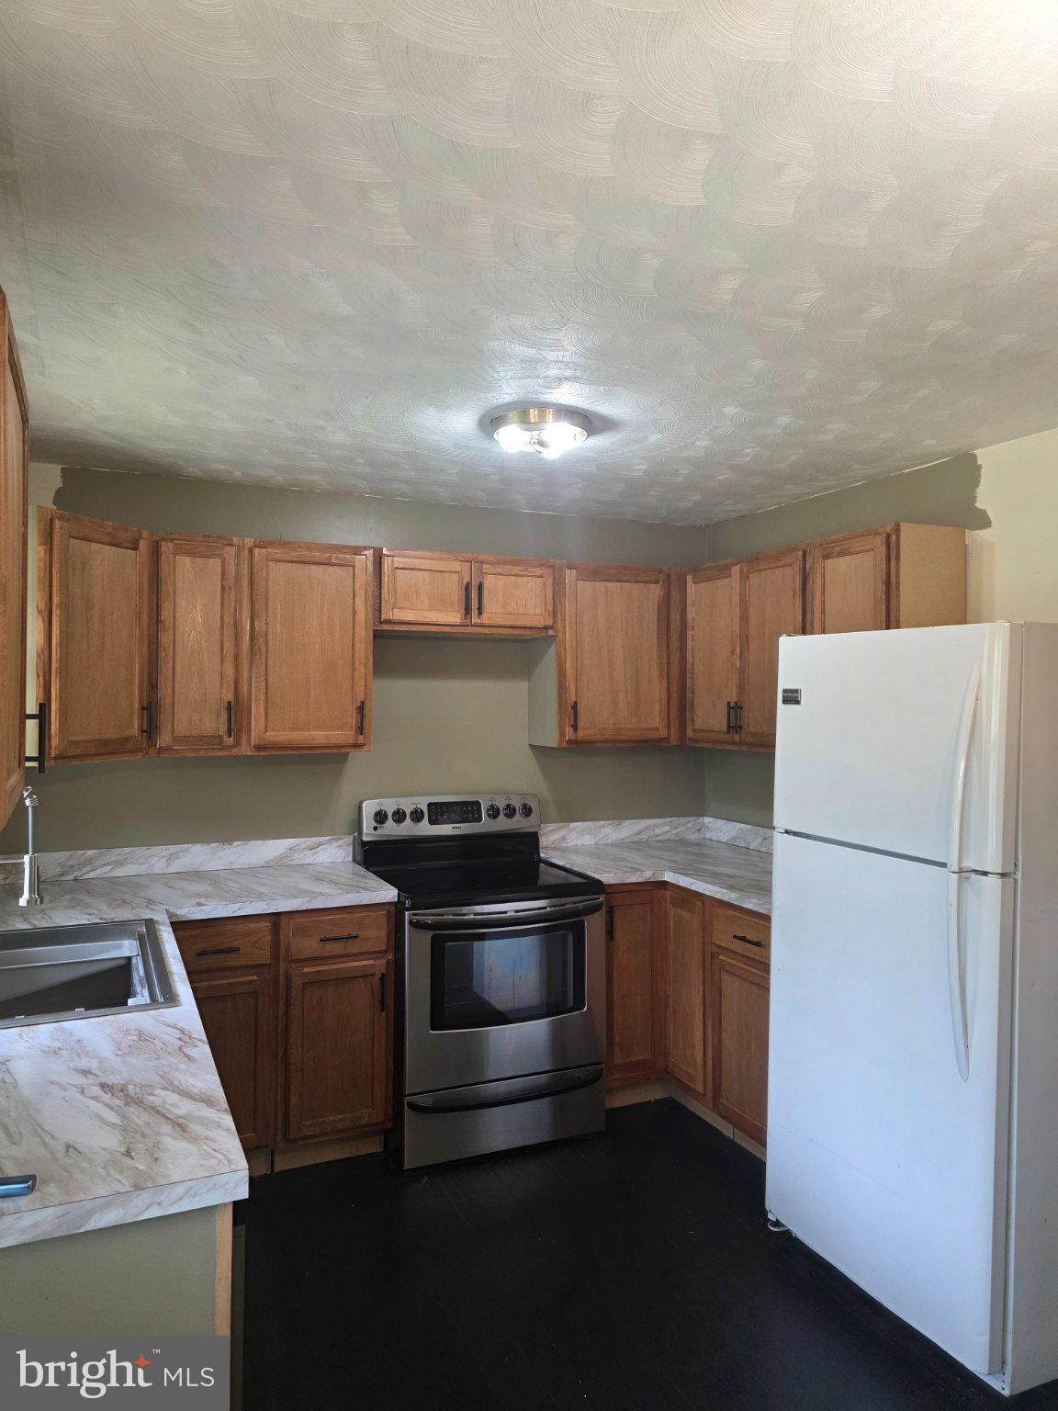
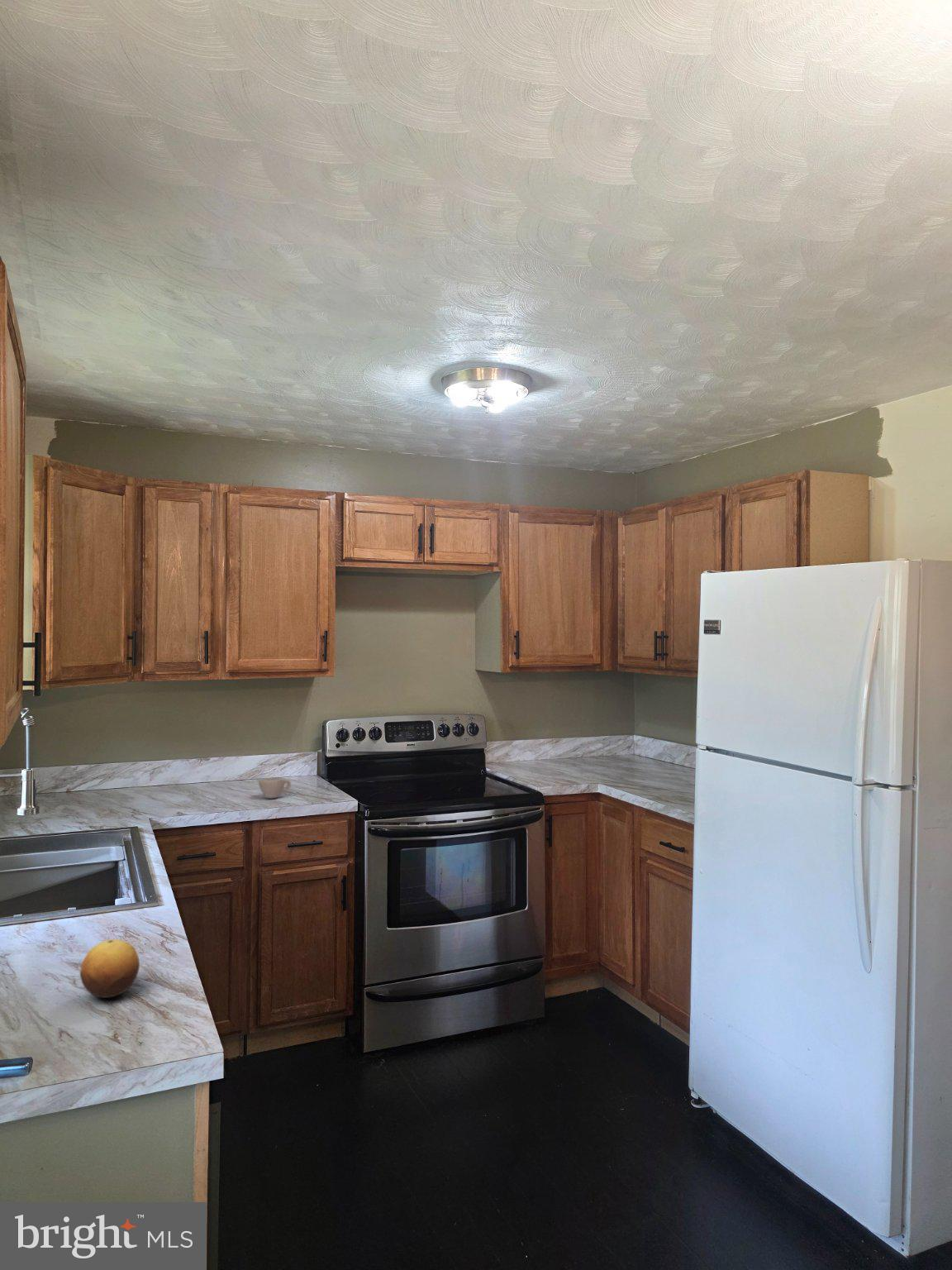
+ fruit [79,938,140,999]
+ cup [258,776,292,800]
